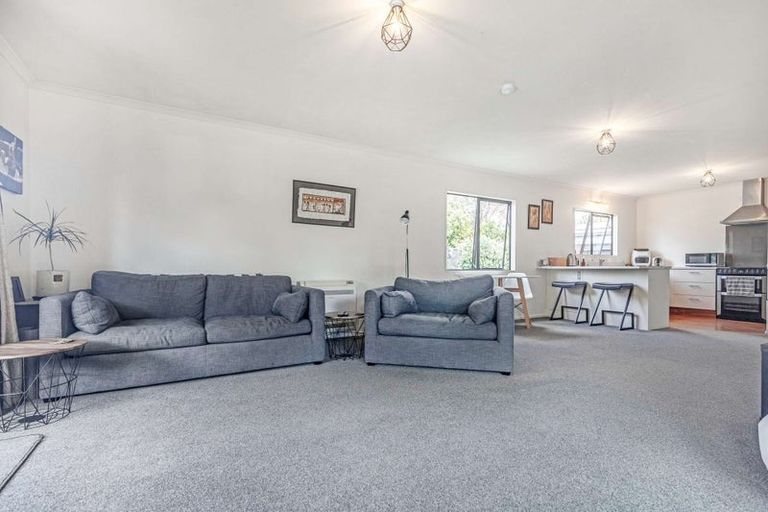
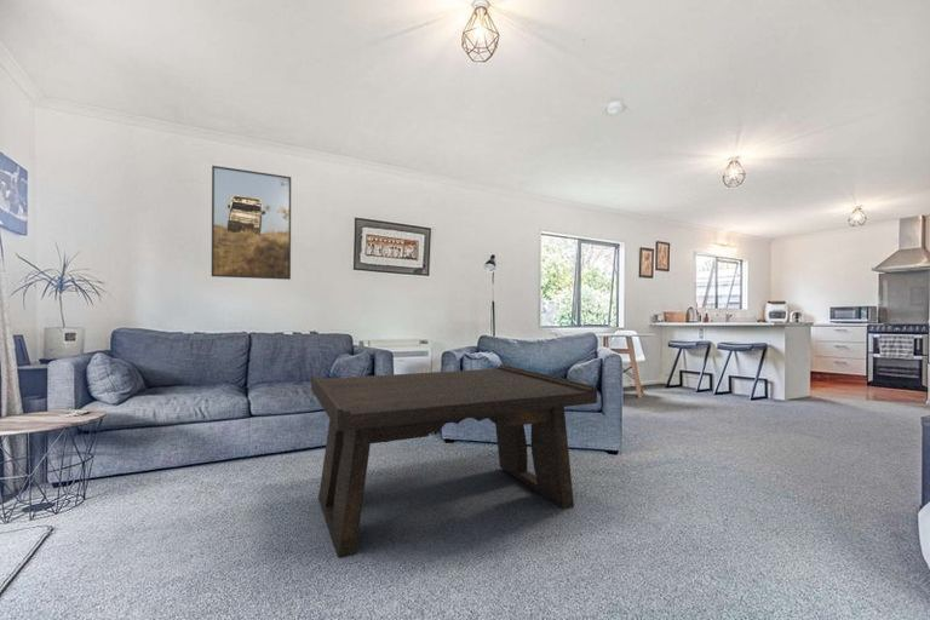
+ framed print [211,165,292,281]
+ coffee table [310,363,598,559]
